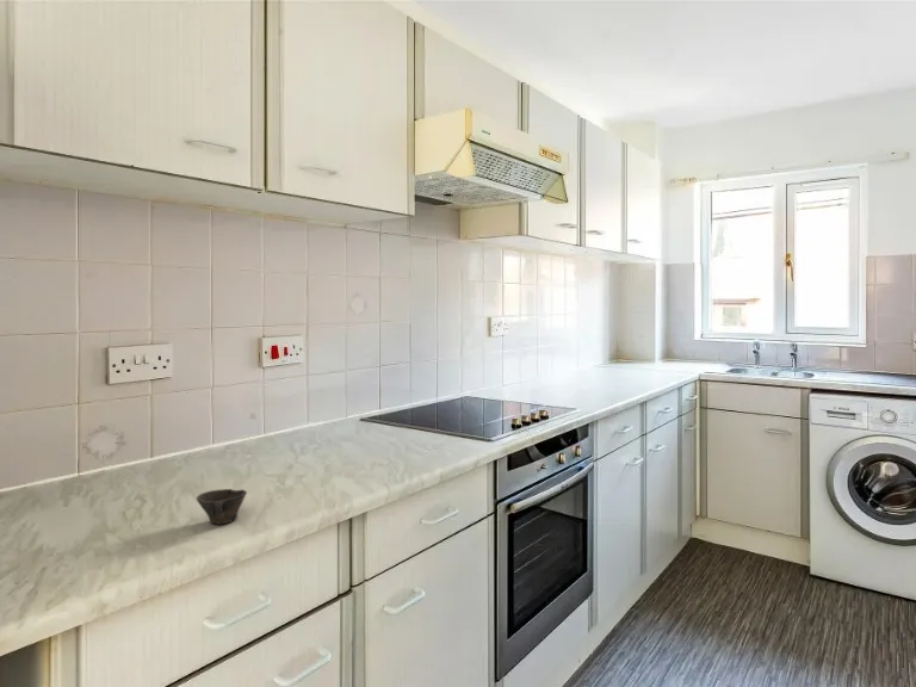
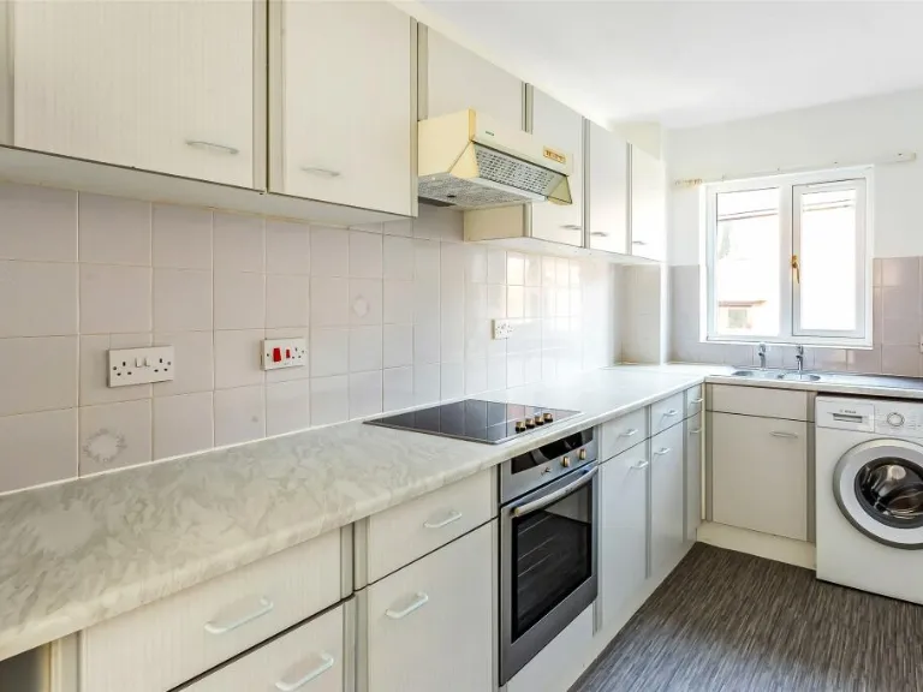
- cup [196,488,248,525]
